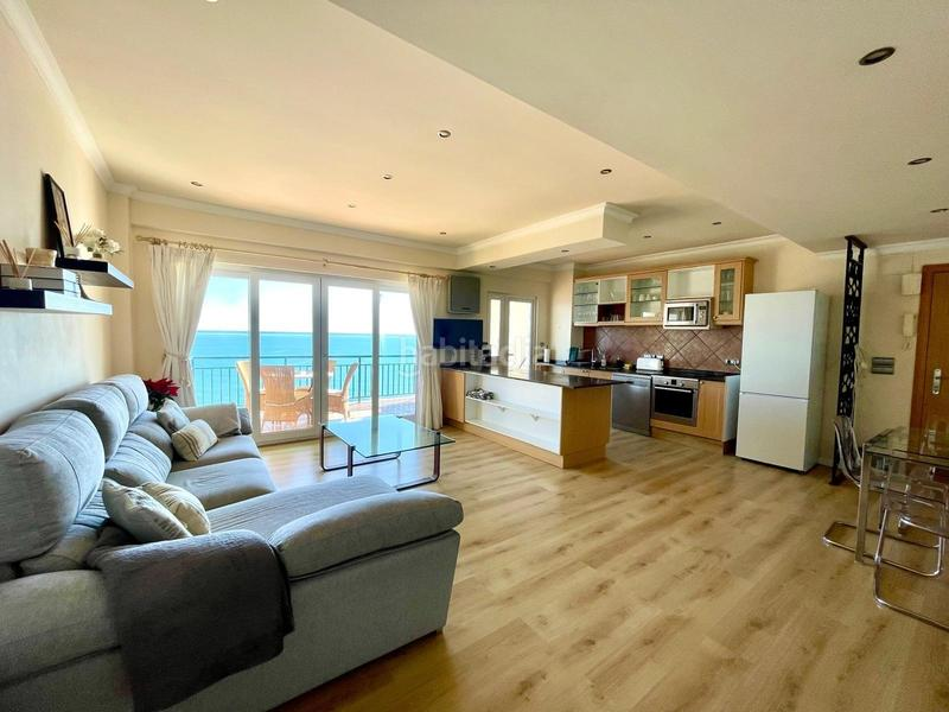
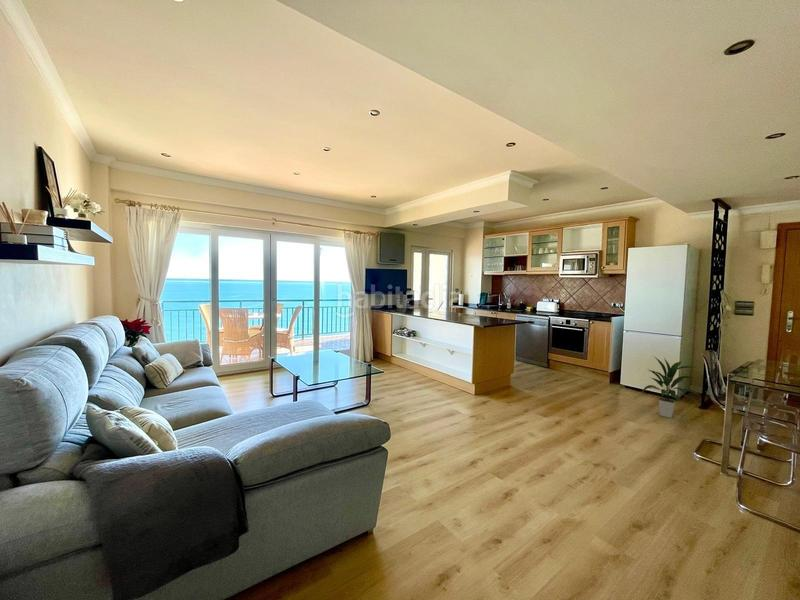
+ indoor plant [640,356,700,419]
